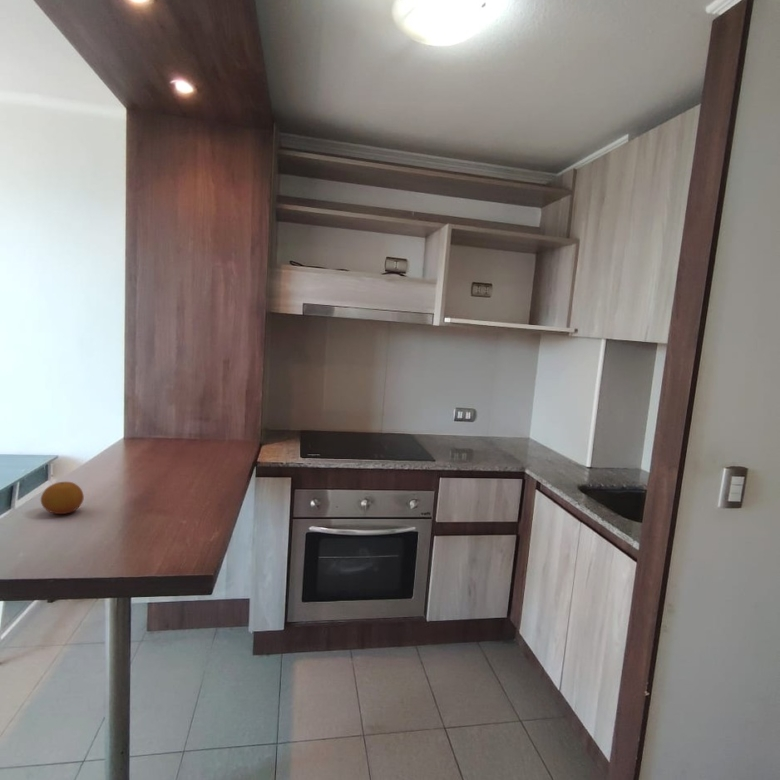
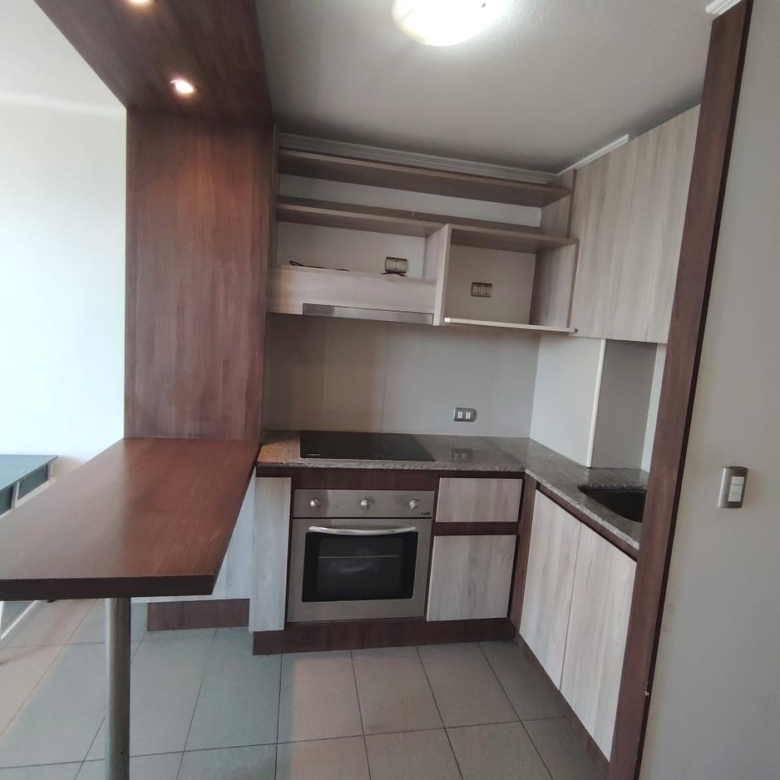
- fruit [40,481,85,515]
